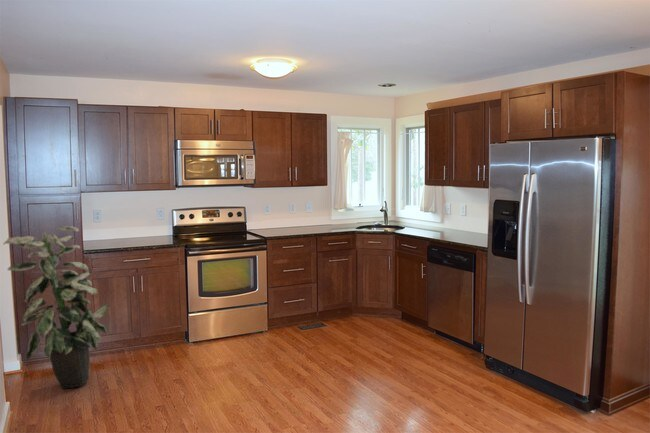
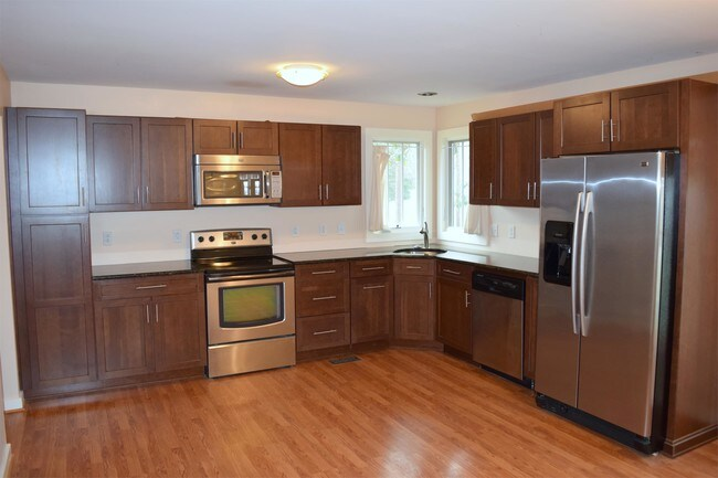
- indoor plant [2,225,111,390]
